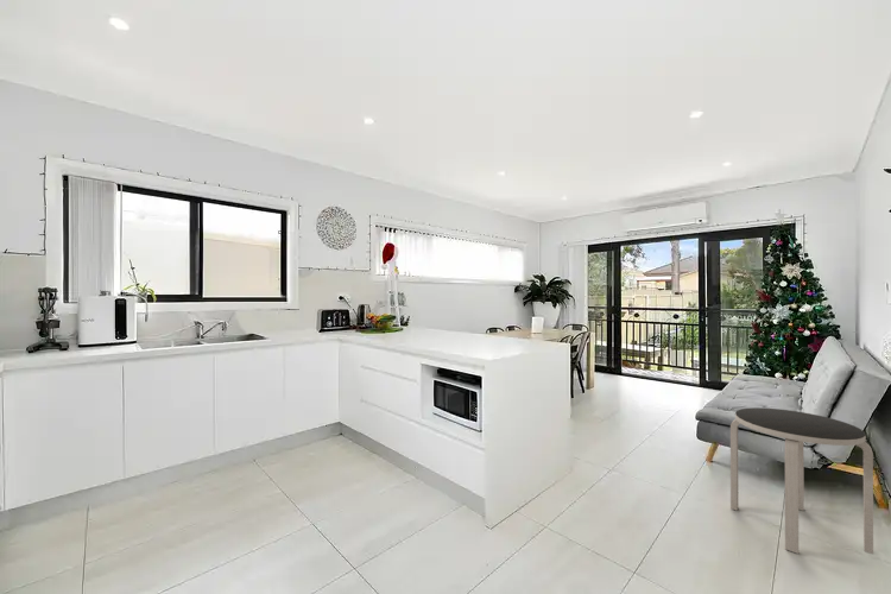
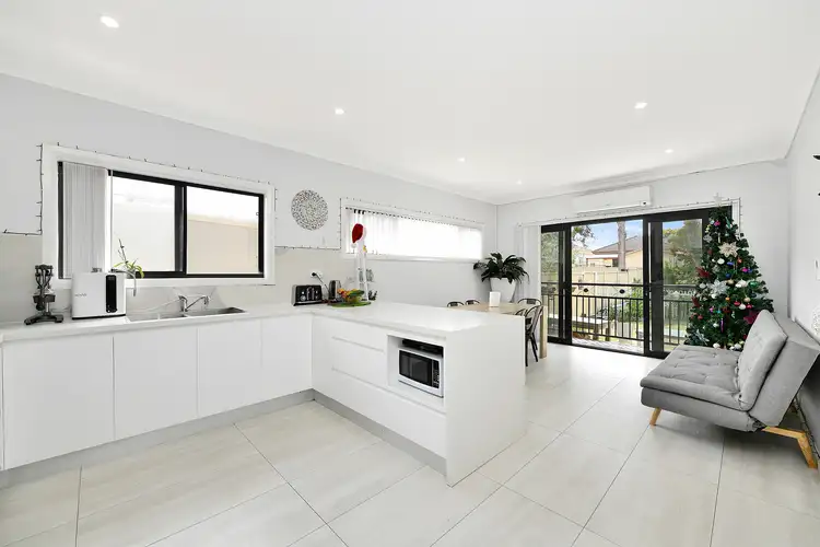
- side table [729,406,874,555]
